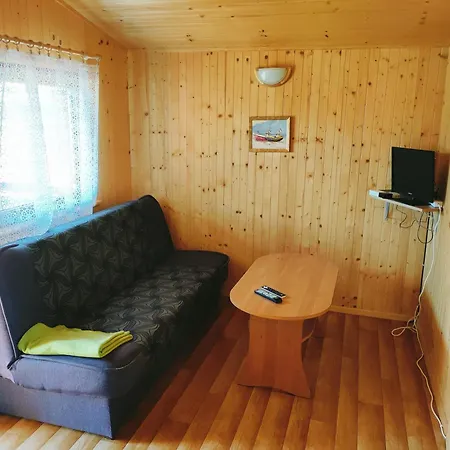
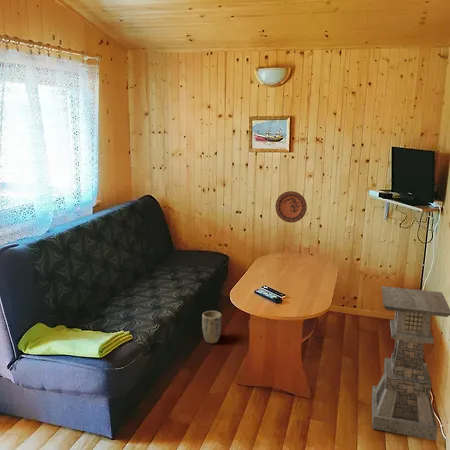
+ lantern [371,285,450,441]
+ plant pot [201,310,223,344]
+ decorative plate [274,190,308,223]
